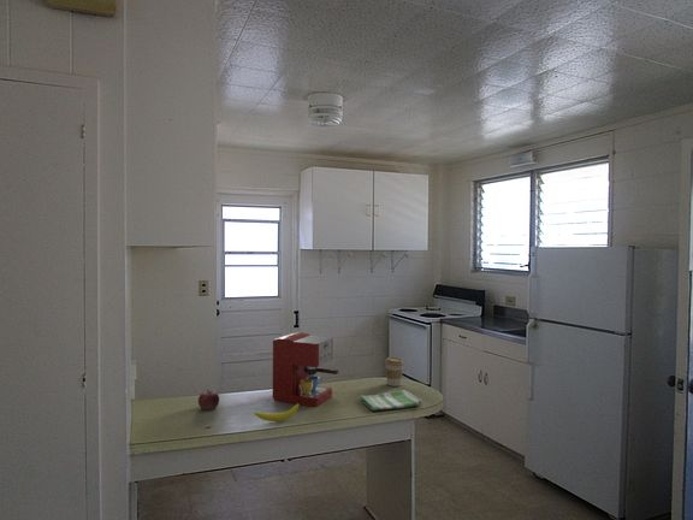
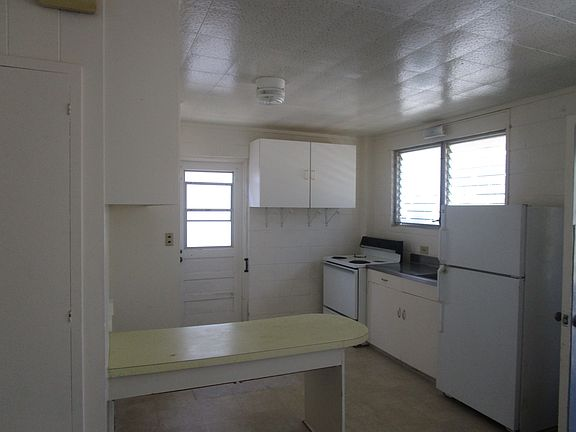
- dish towel [359,389,424,412]
- fruit [197,389,220,412]
- coffee maker [272,331,339,408]
- coffee cup [384,356,404,388]
- banana [253,402,301,422]
